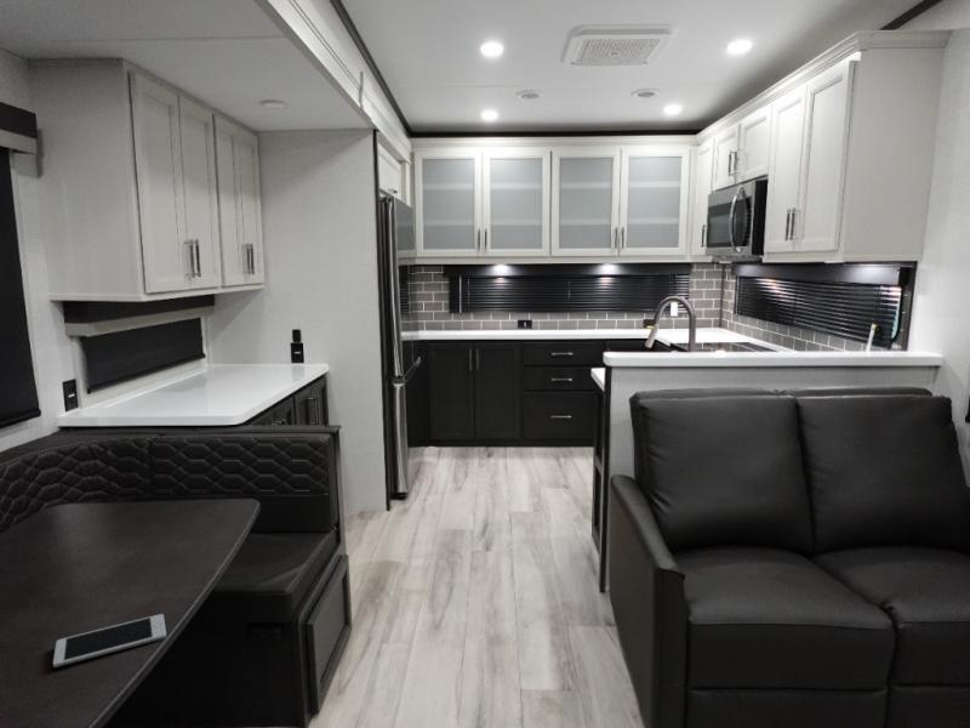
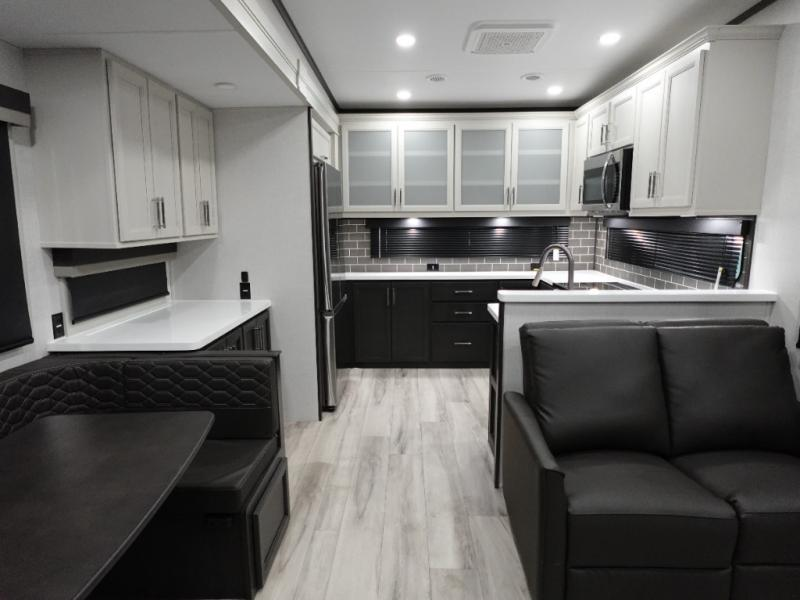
- cell phone [52,613,167,669]
